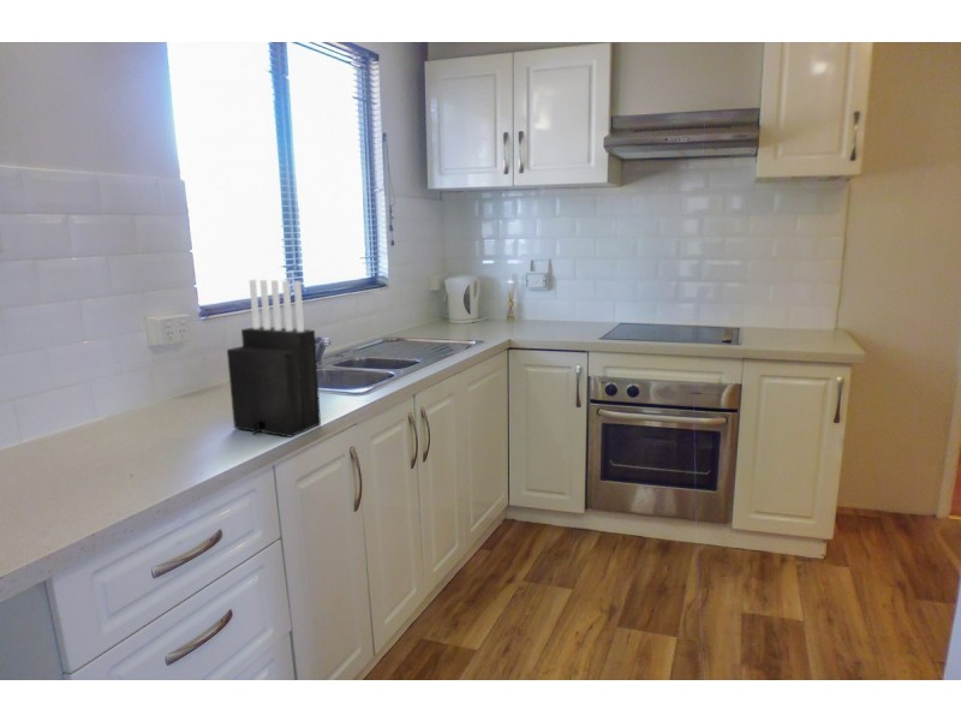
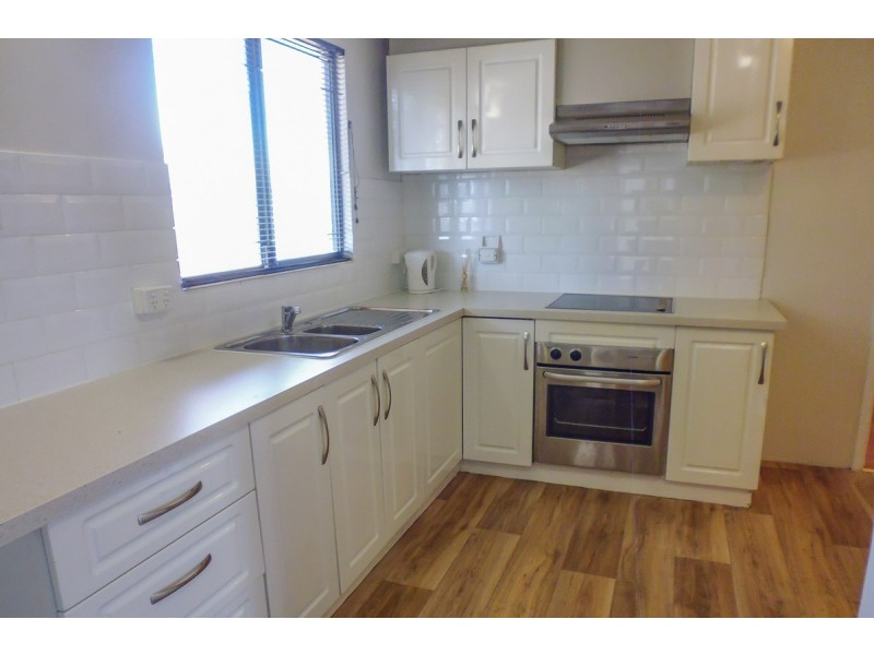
- knife block [226,279,322,439]
